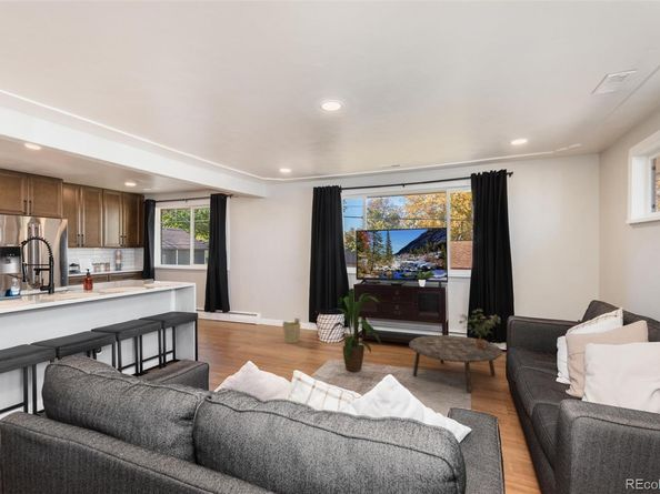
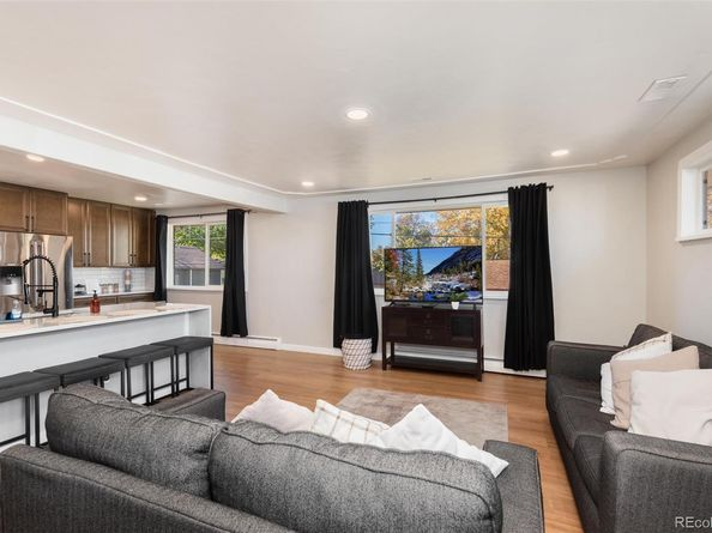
- coffee table [408,334,503,394]
- house plant [326,288,382,373]
- bucket [281,317,302,344]
- potted plant [458,308,501,349]
